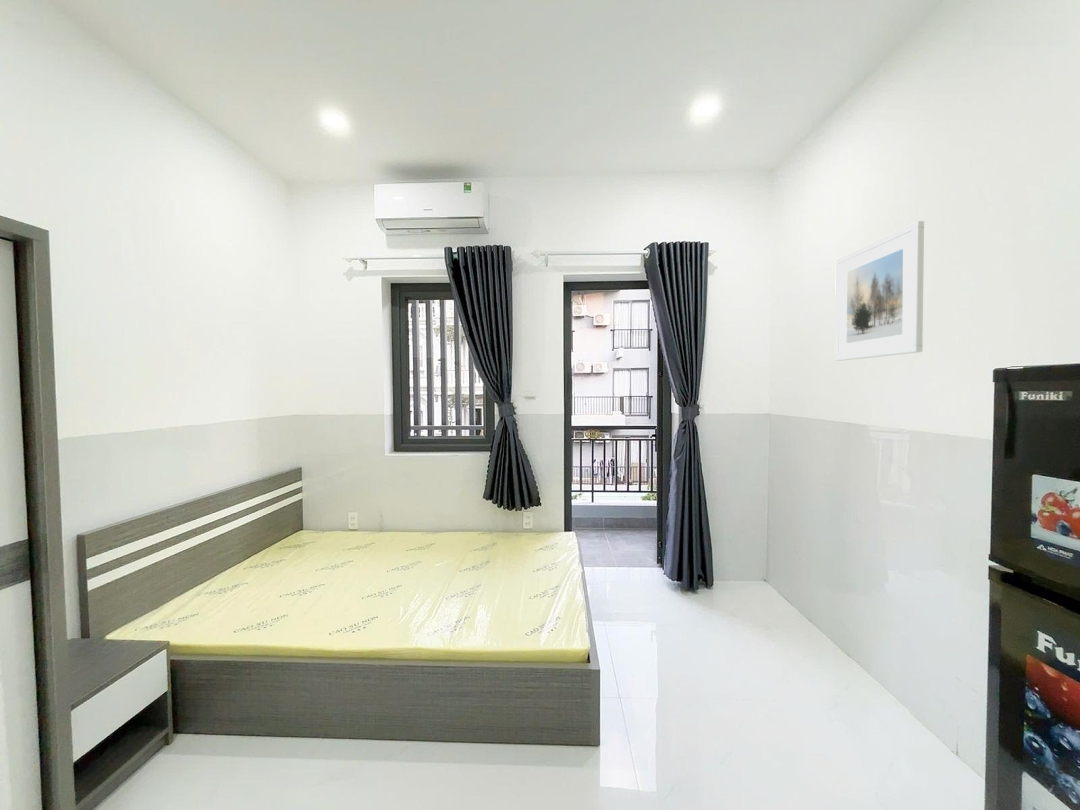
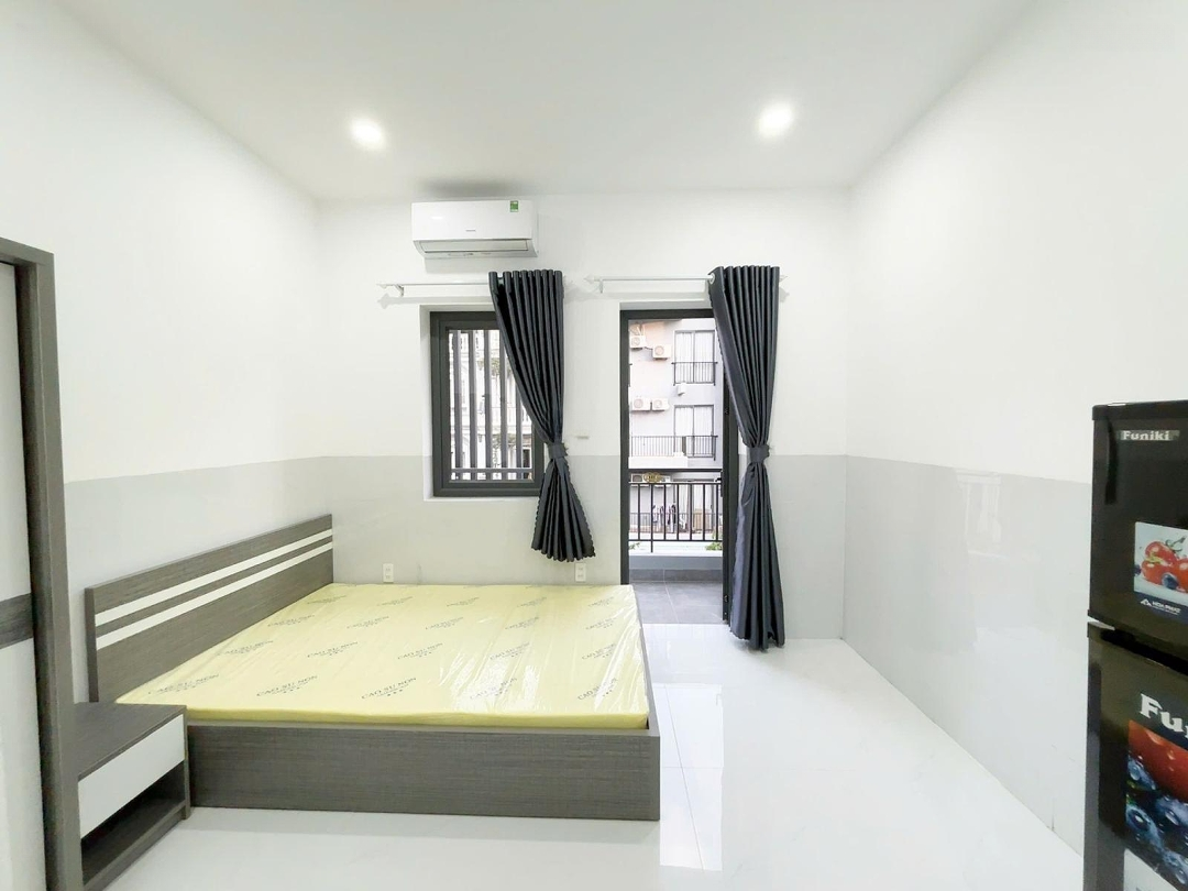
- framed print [834,220,925,362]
